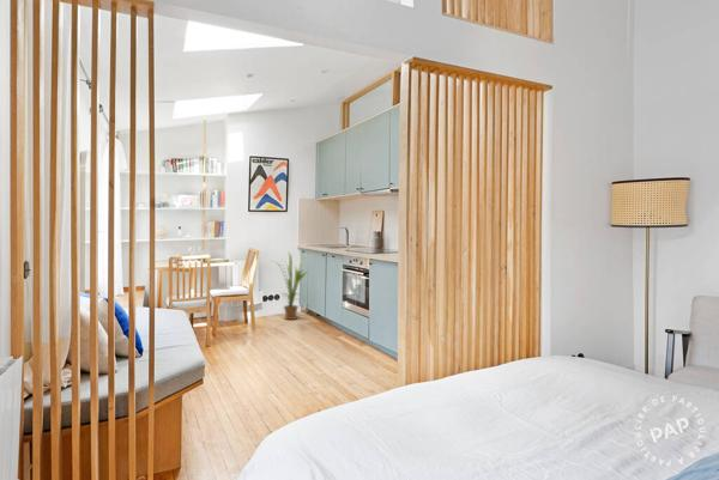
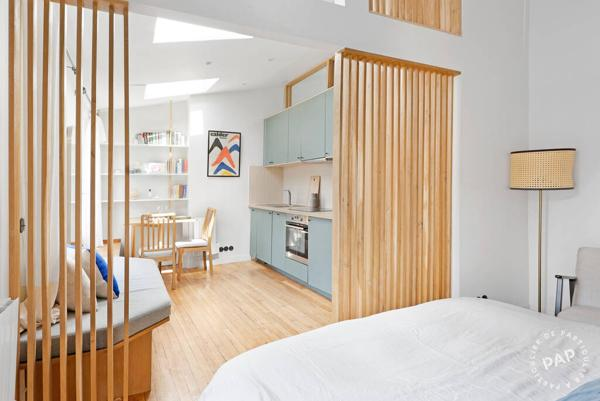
- house plant [272,250,308,321]
